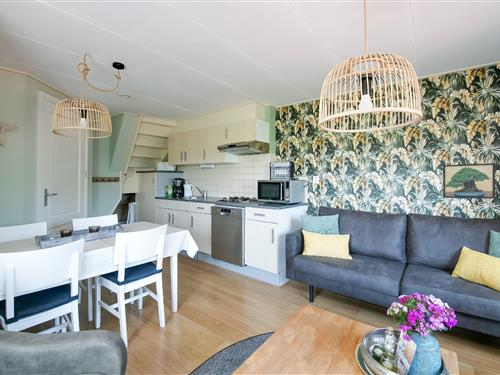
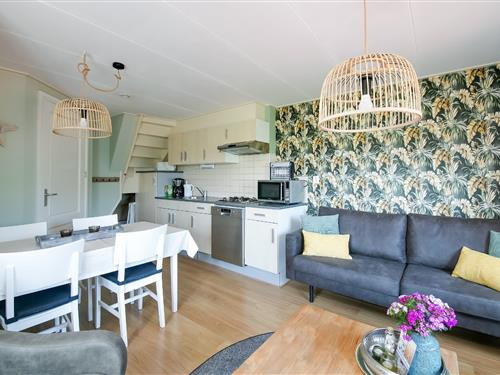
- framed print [442,162,496,200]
